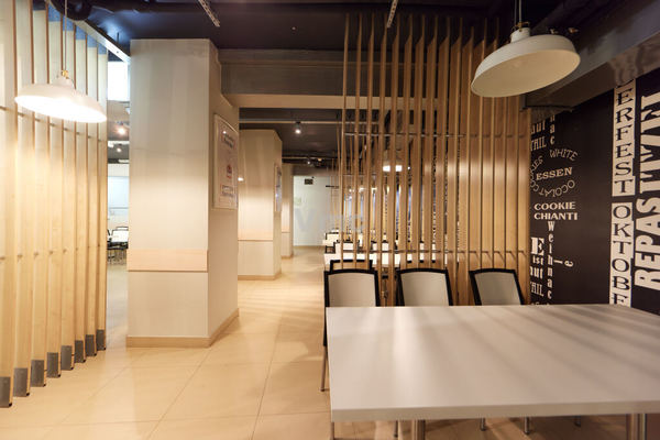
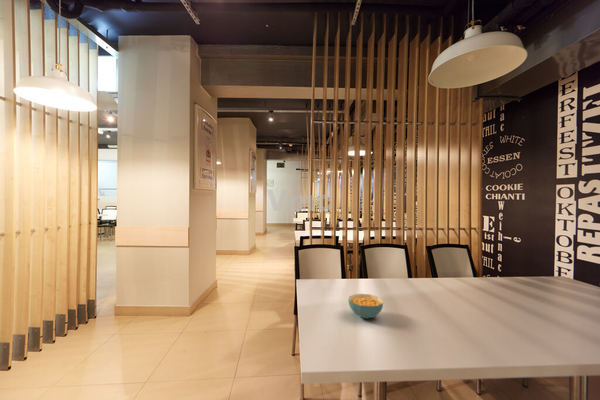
+ cereal bowl [347,293,384,320]
